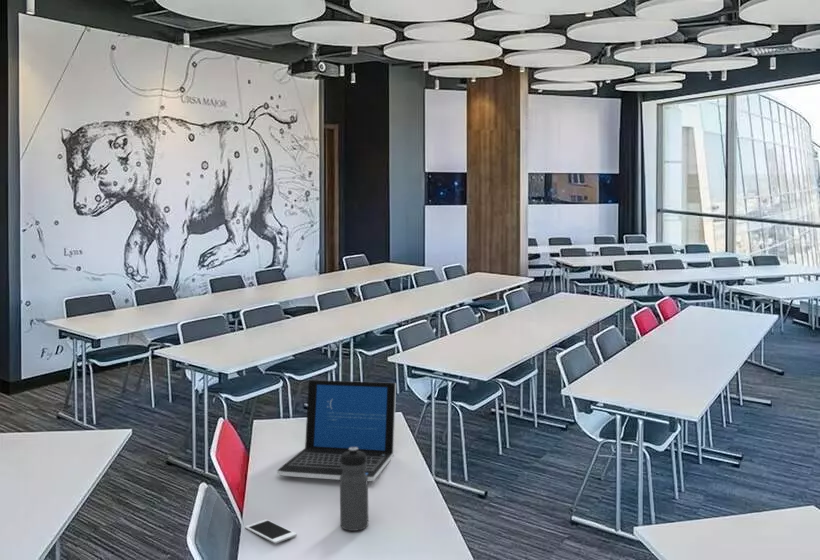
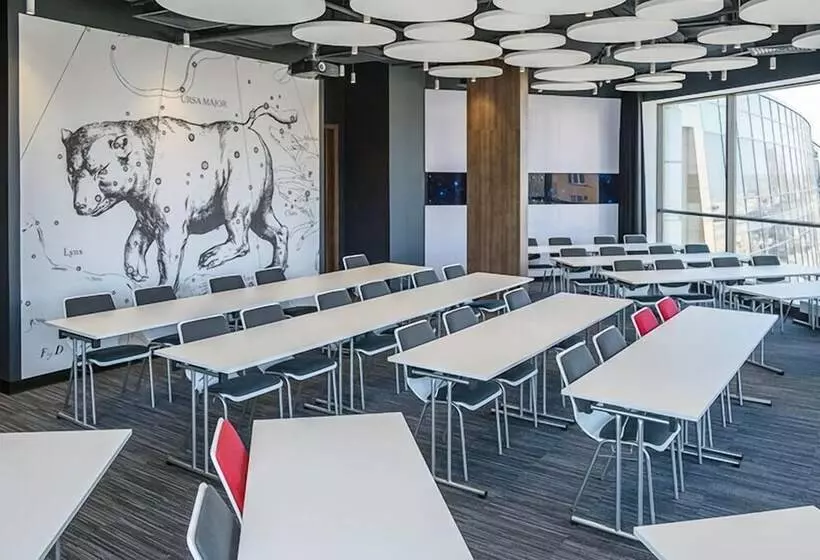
- water bottle [339,447,369,532]
- cell phone [244,518,298,544]
- laptop [276,379,397,482]
